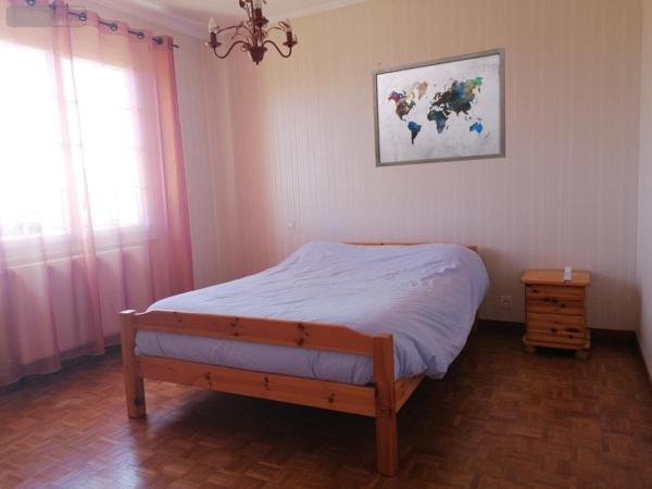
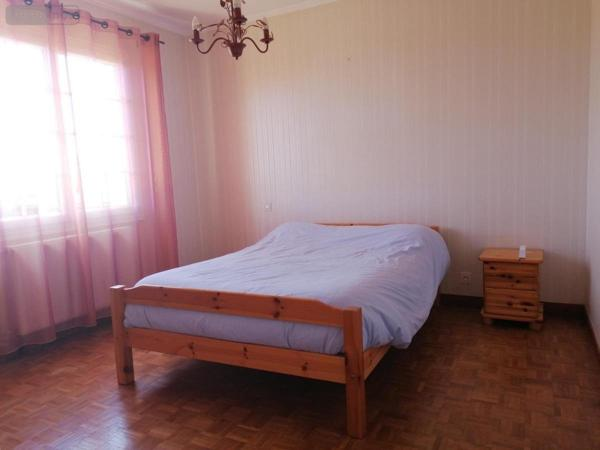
- wall art [371,47,506,168]
